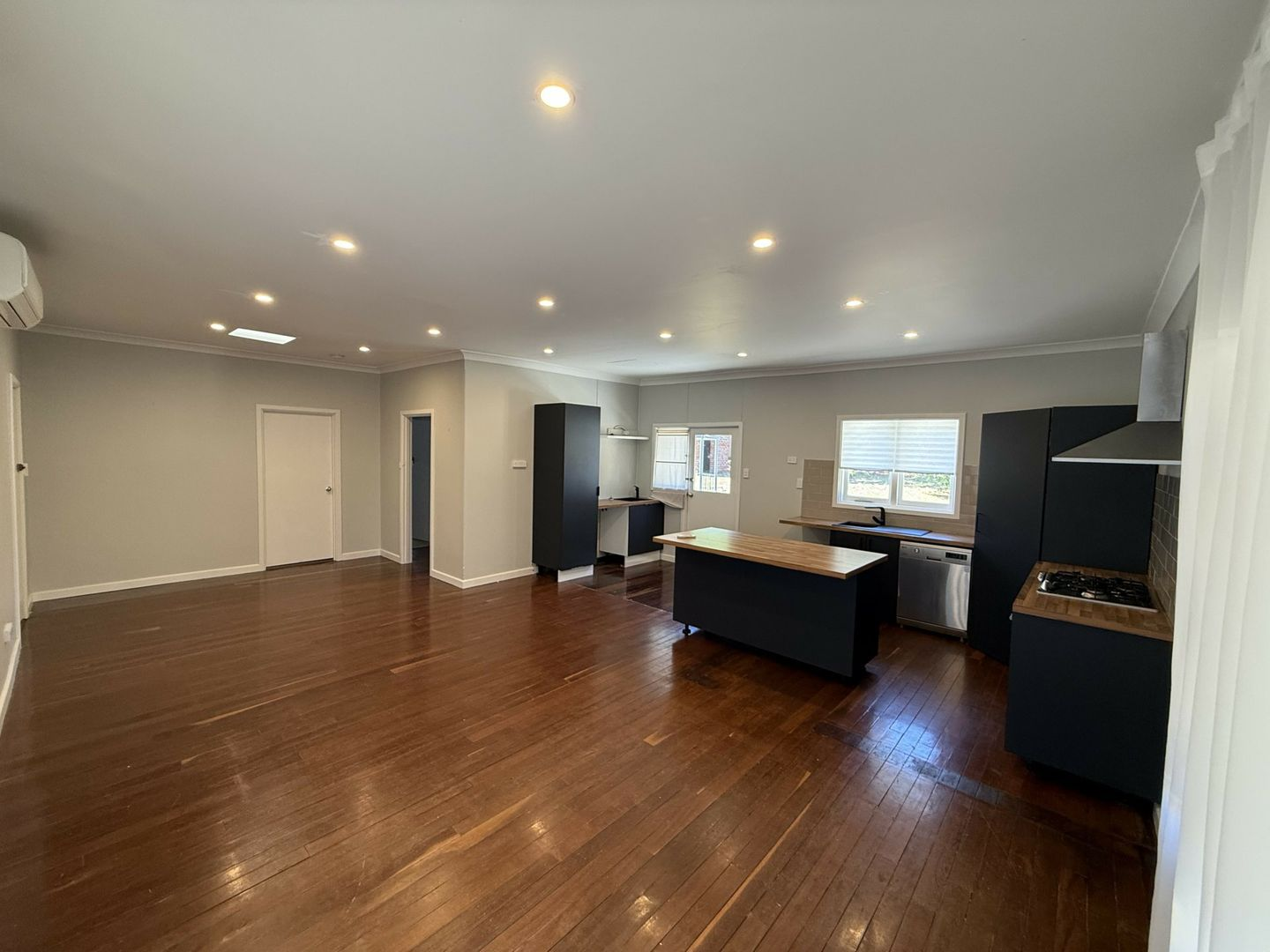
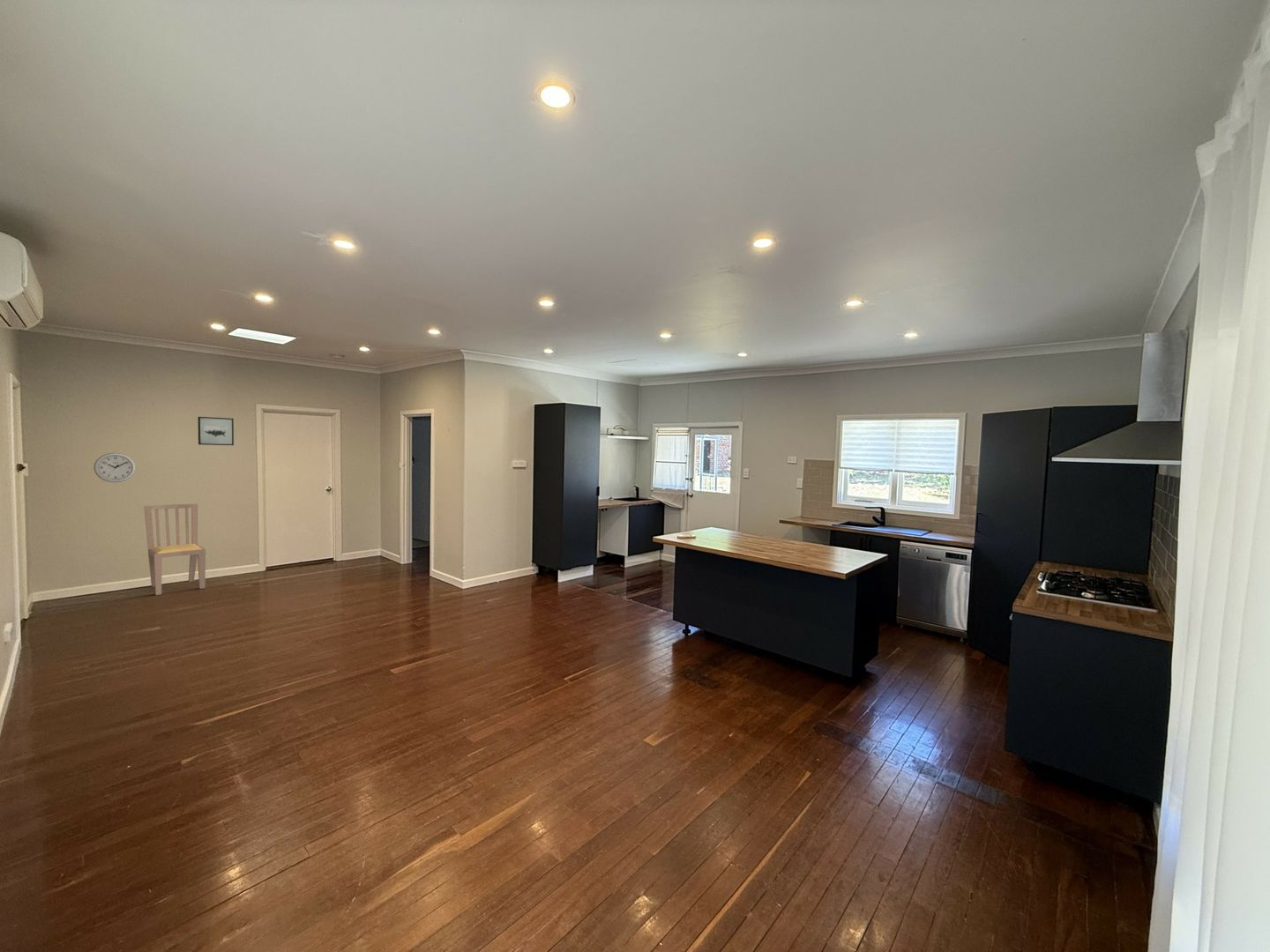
+ wall art [197,416,235,446]
+ dining chair [144,502,206,596]
+ wall clock [93,452,137,483]
